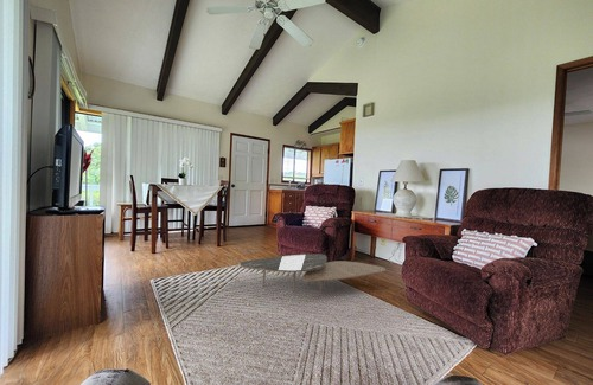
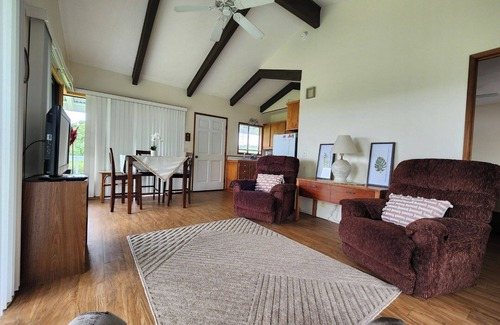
- coffee table [238,252,387,294]
